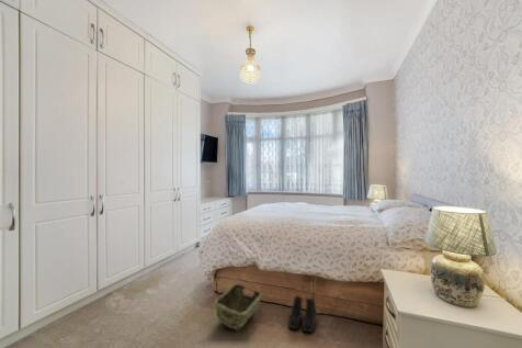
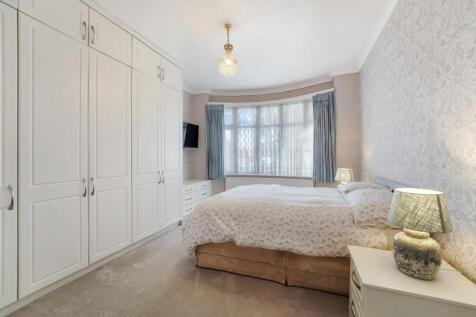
- woven basket [213,282,263,332]
- boots [287,294,317,334]
